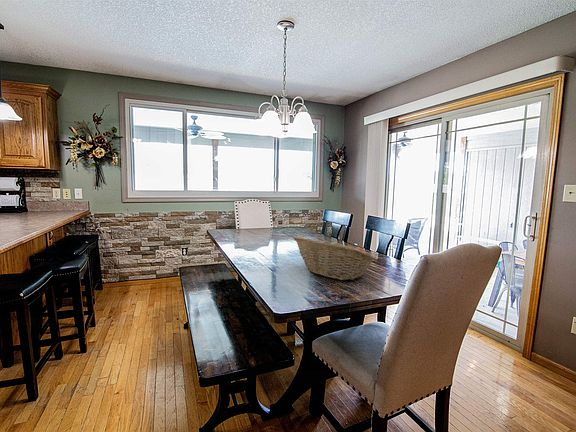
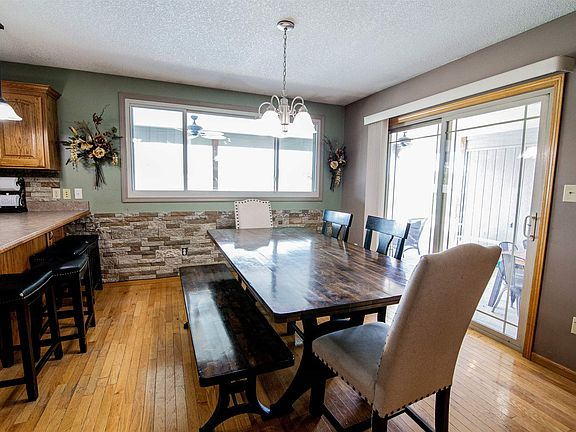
- fruit basket [292,235,377,281]
